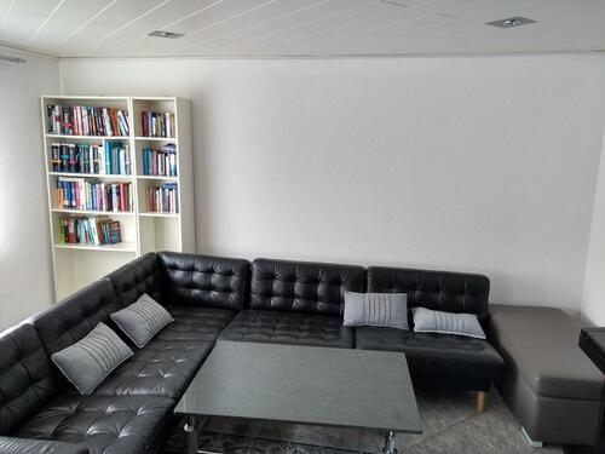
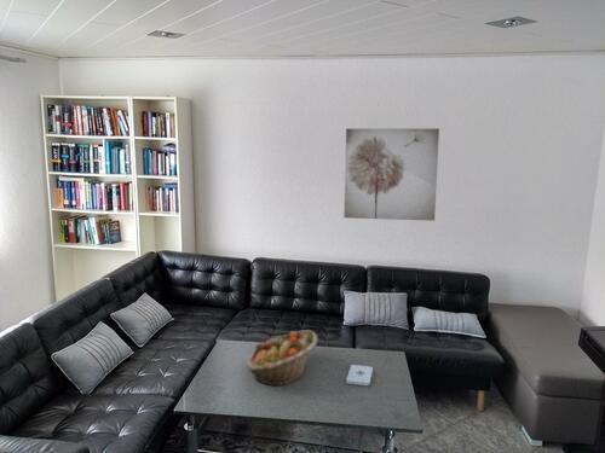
+ wall art [342,127,440,222]
+ fruit basket [244,329,318,388]
+ notepad [345,364,374,387]
